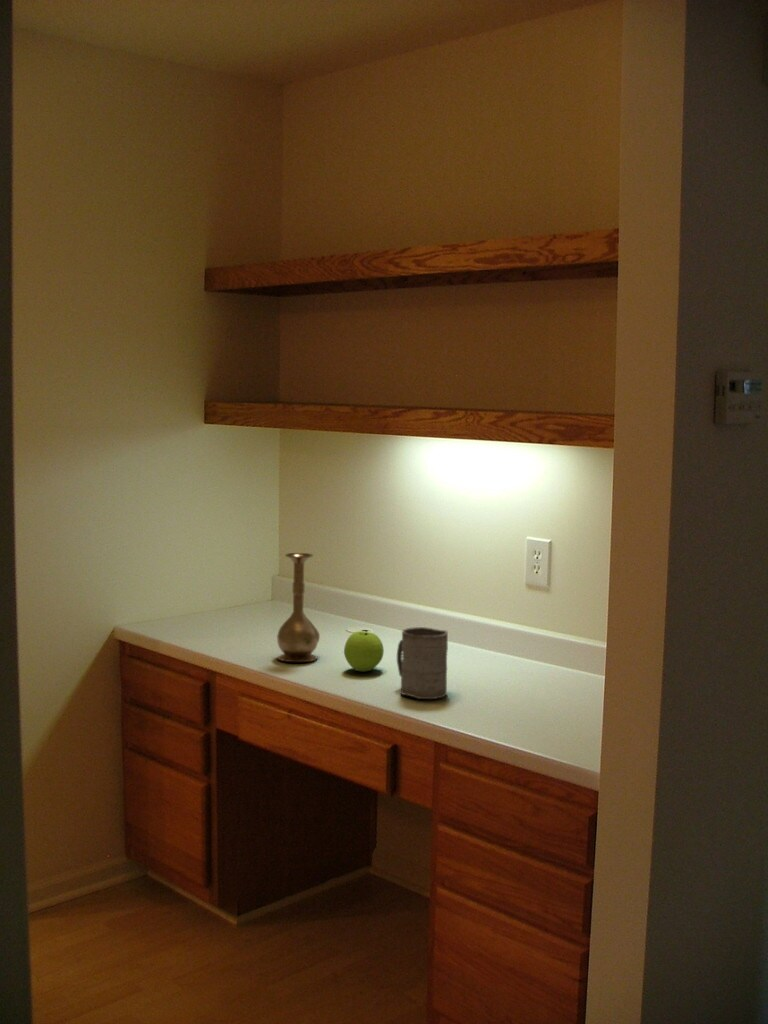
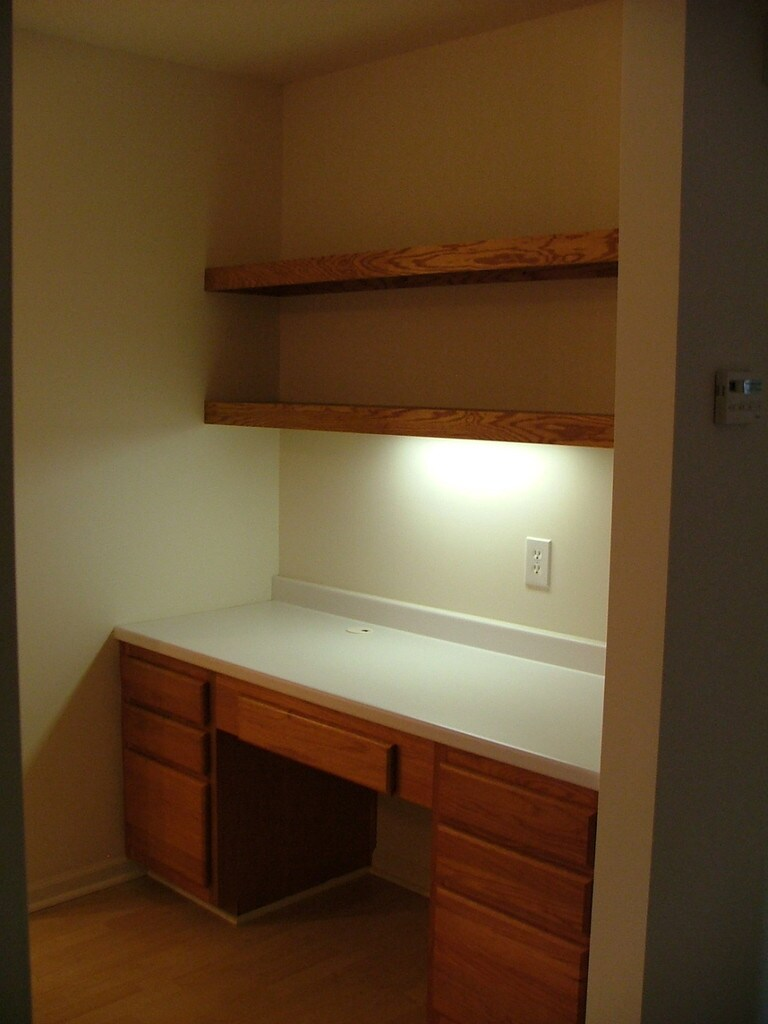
- mug [396,626,449,700]
- apple [343,630,385,673]
- vase [276,552,321,663]
